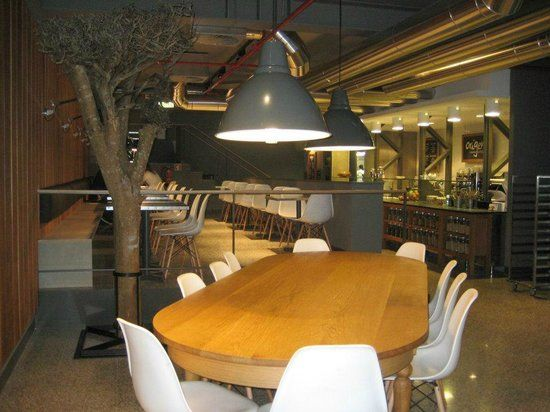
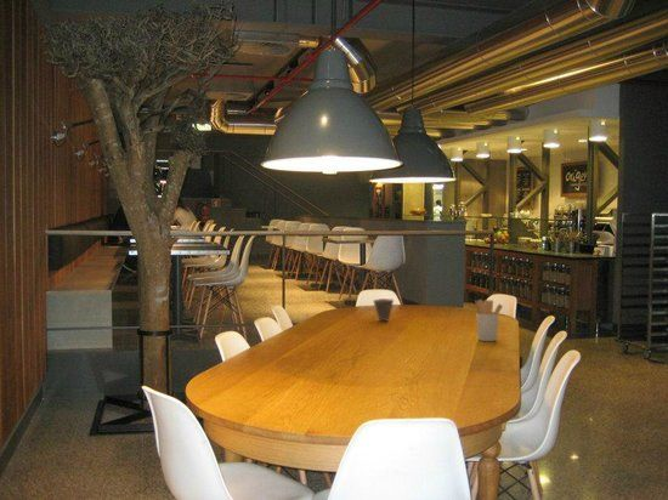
+ utensil holder [474,299,504,342]
+ cup [373,297,395,322]
